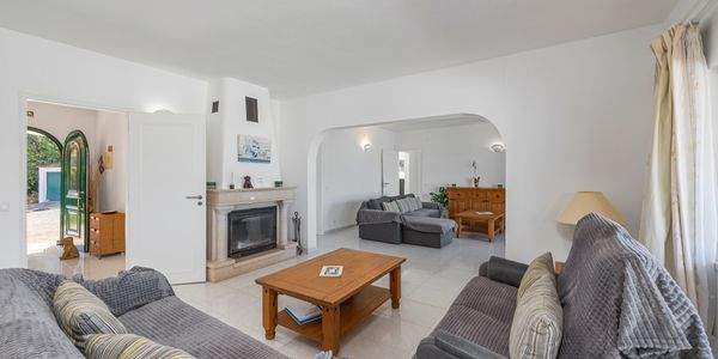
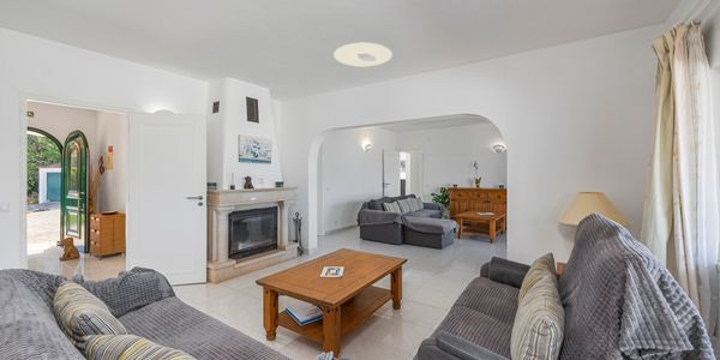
+ ceiling light [332,42,394,67]
